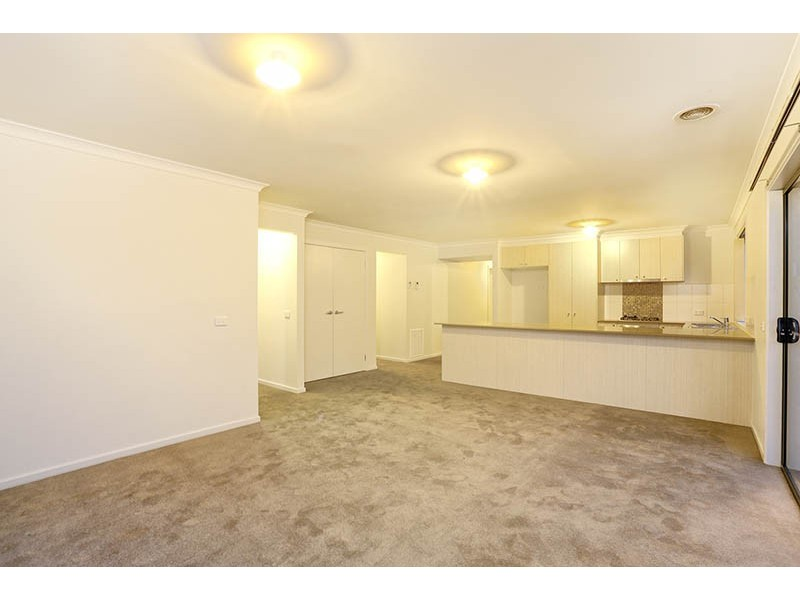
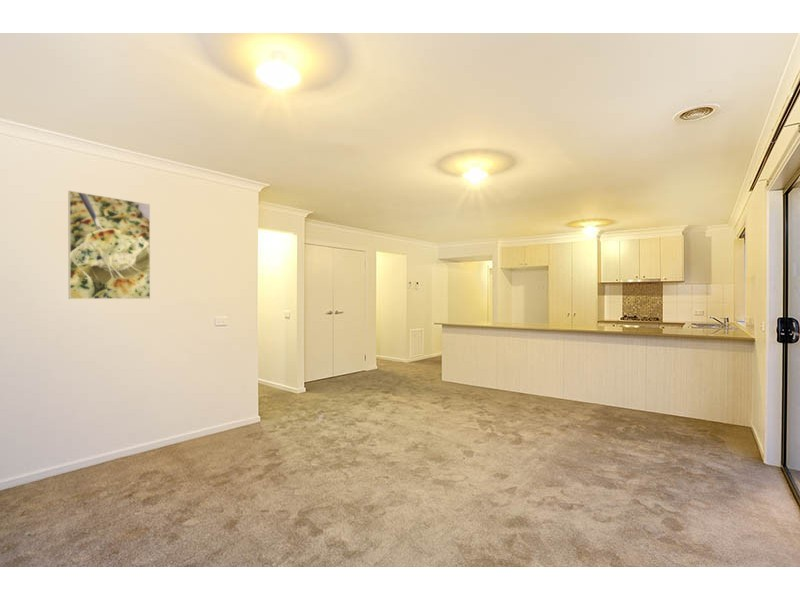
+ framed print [67,190,151,300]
